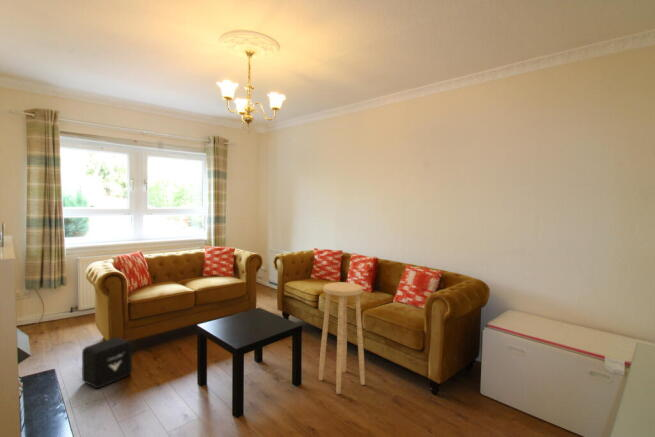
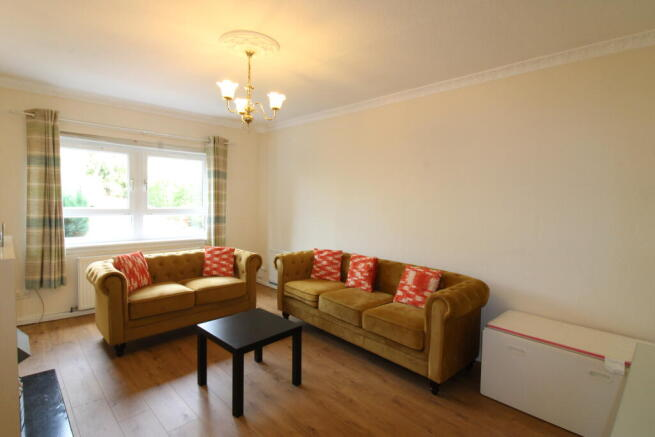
- stool [318,281,366,395]
- air purifier [81,336,133,389]
